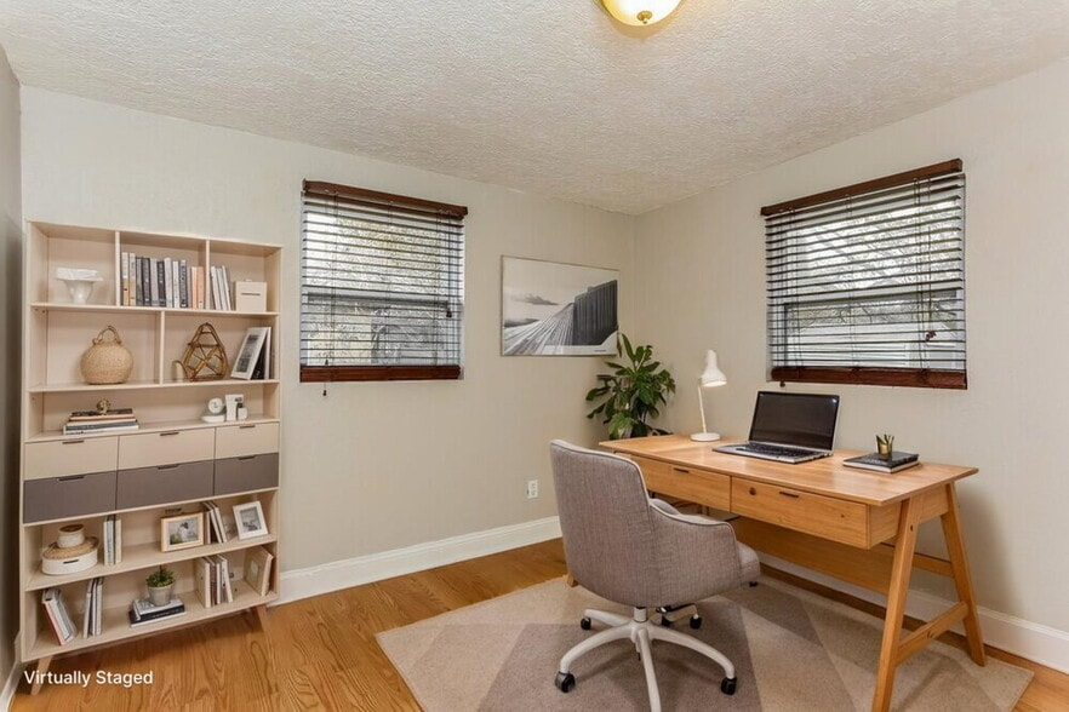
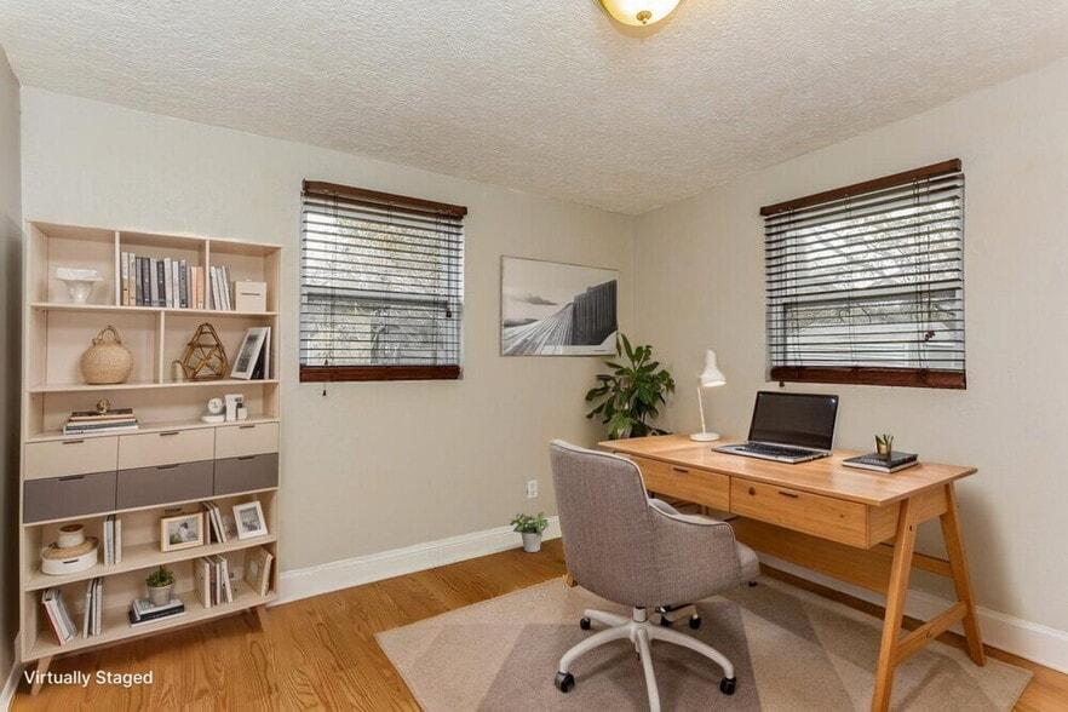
+ potted plant [509,511,550,553]
